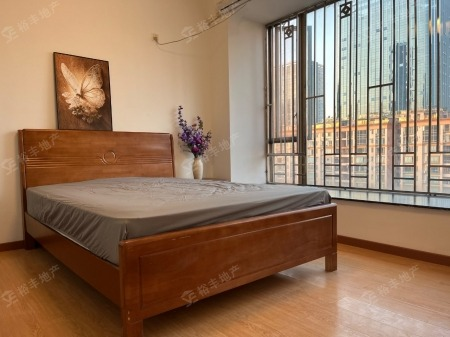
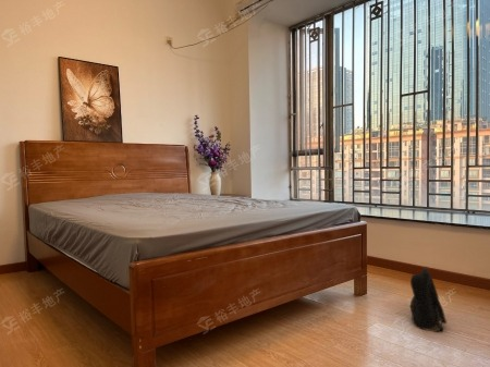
+ backpack [409,266,448,333]
